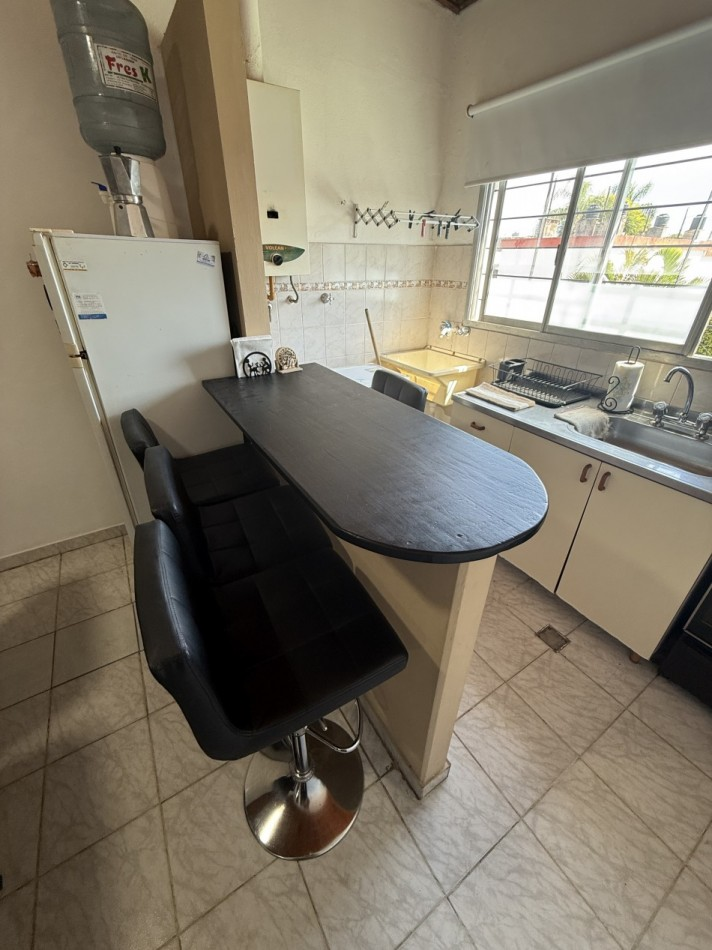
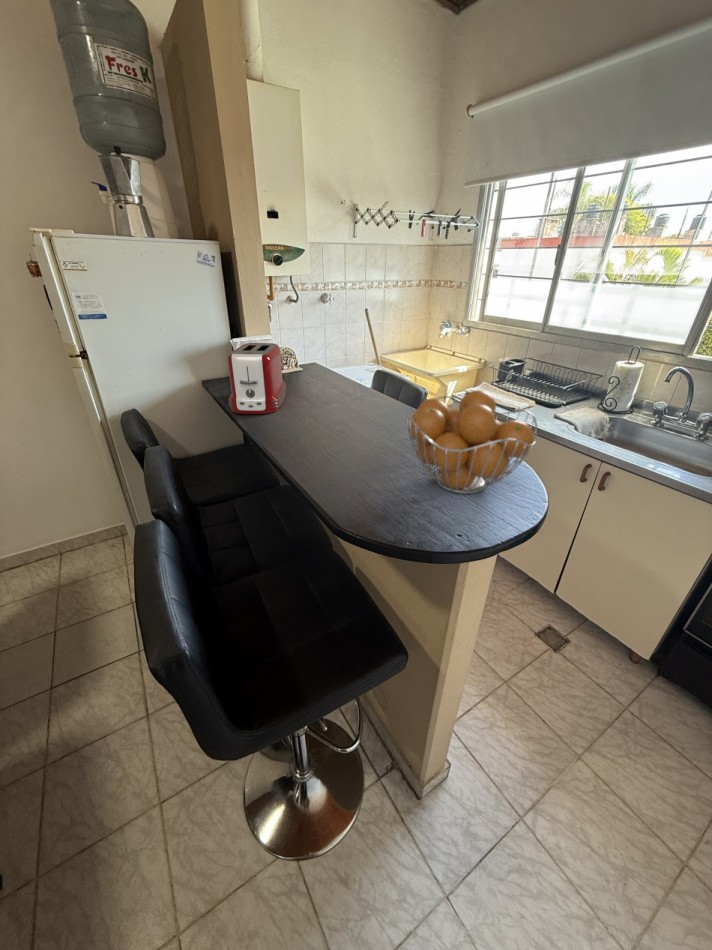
+ fruit basket [405,389,538,495]
+ toaster [226,342,287,415]
